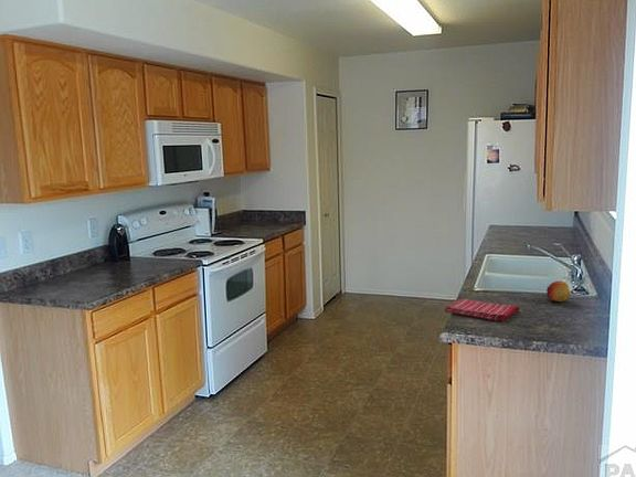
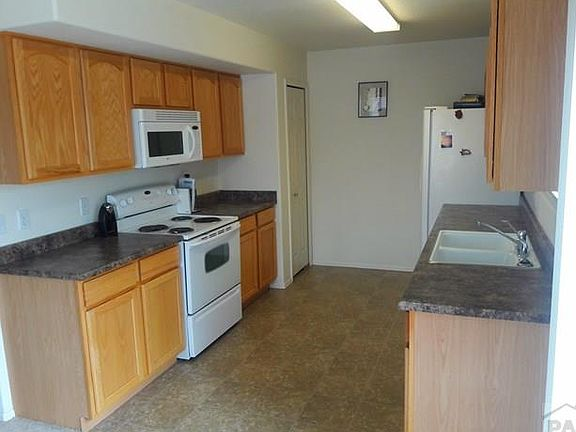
- fruit [545,280,572,303]
- dish towel [443,298,520,322]
